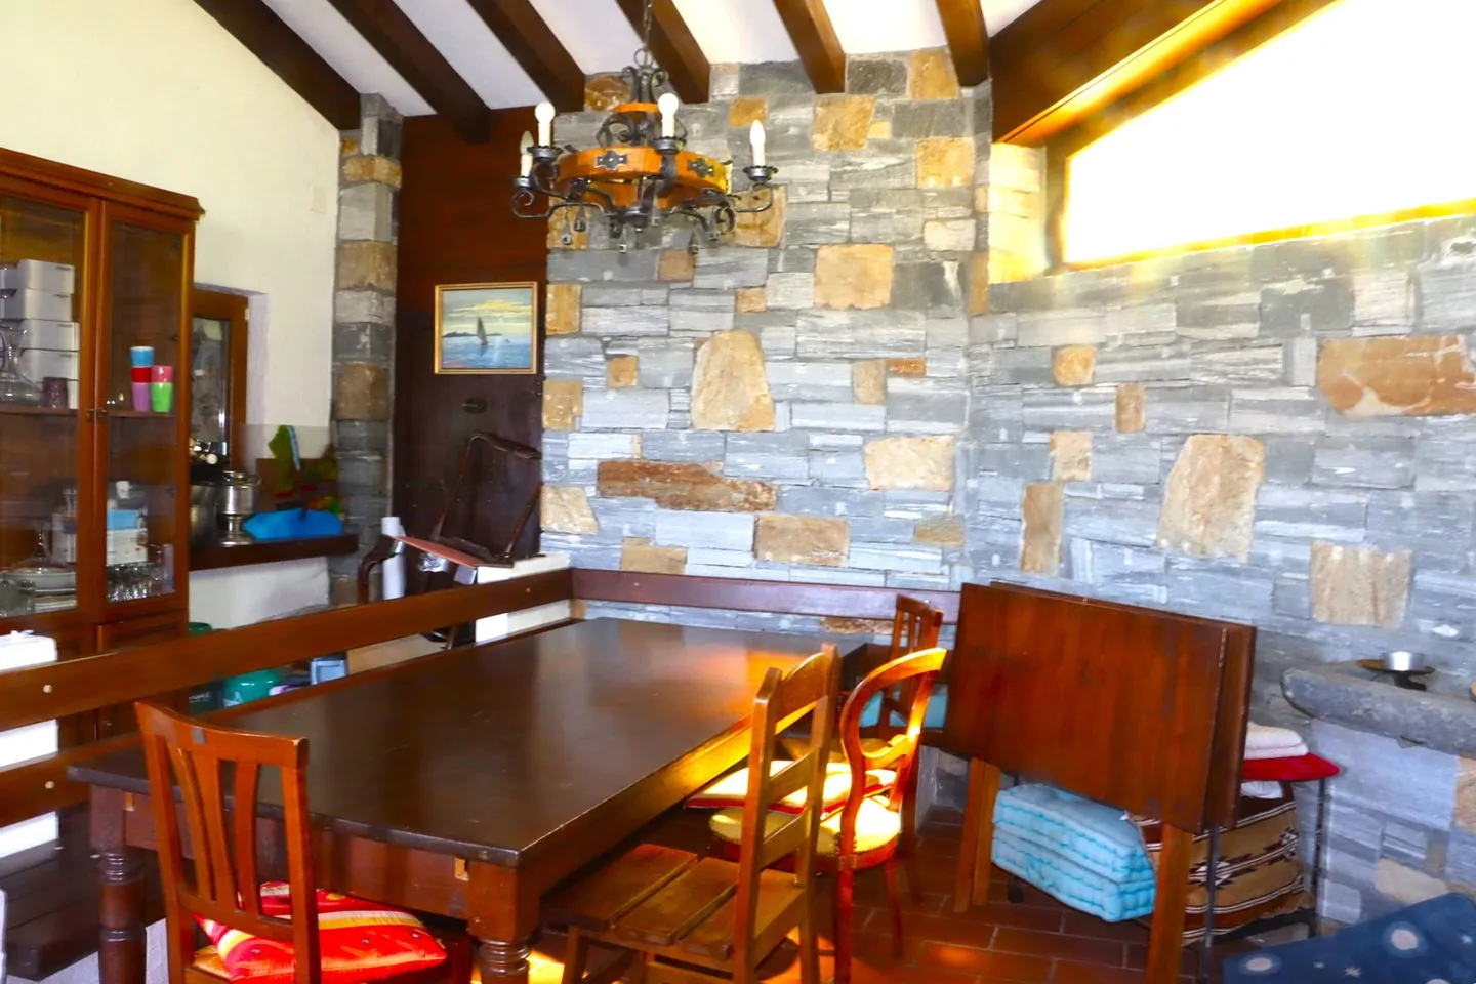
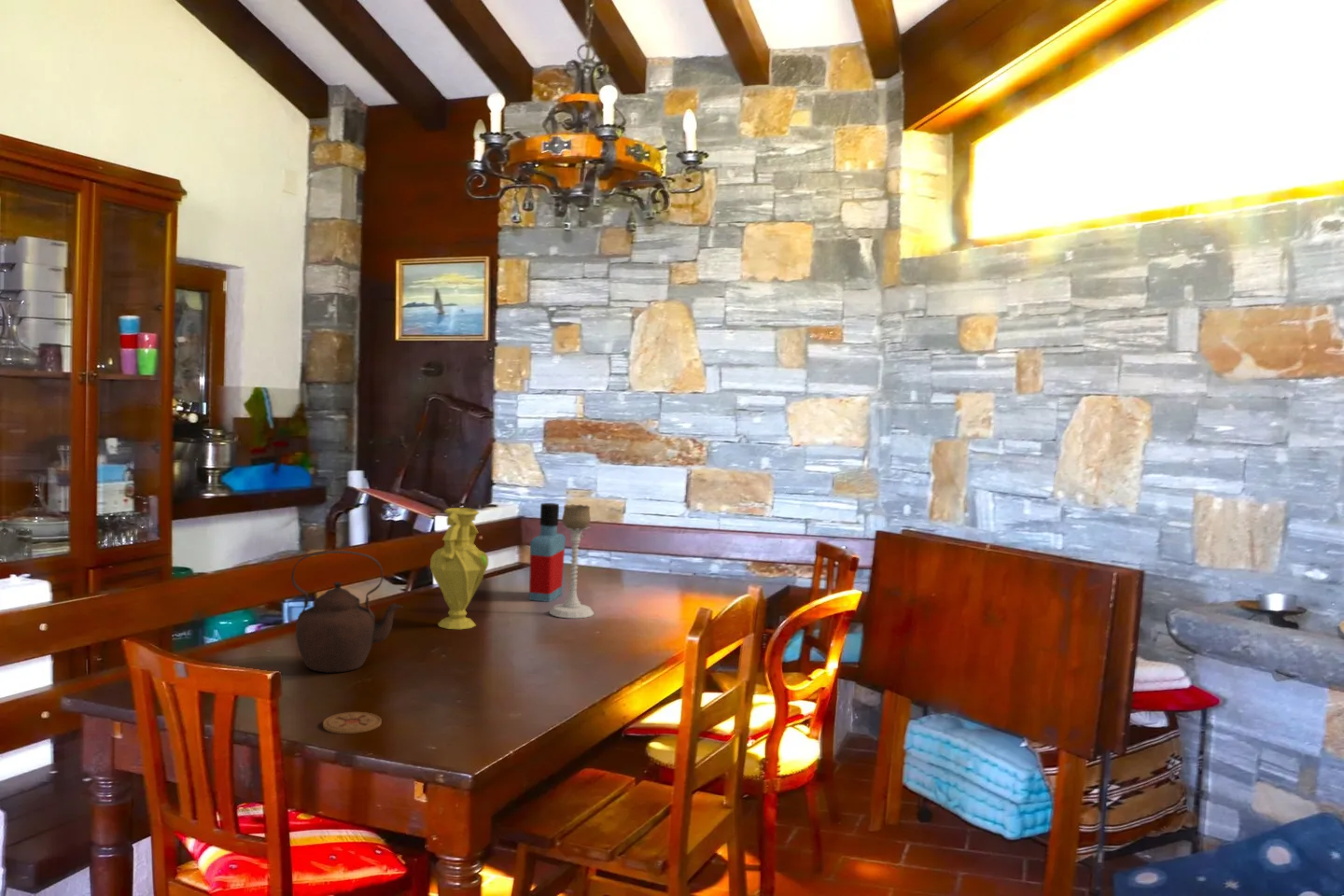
+ vase [429,507,489,630]
+ candle holder [549,503,595,620]
+ teapot [290,550,404,673]
+ coaster [322,711,383,735]
+ bottle [528,502,567,603]
